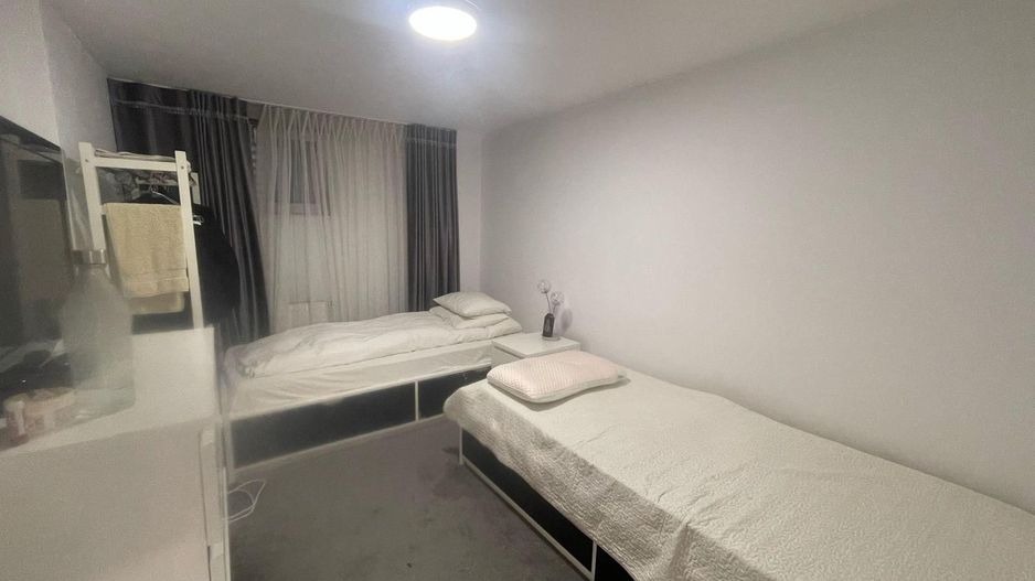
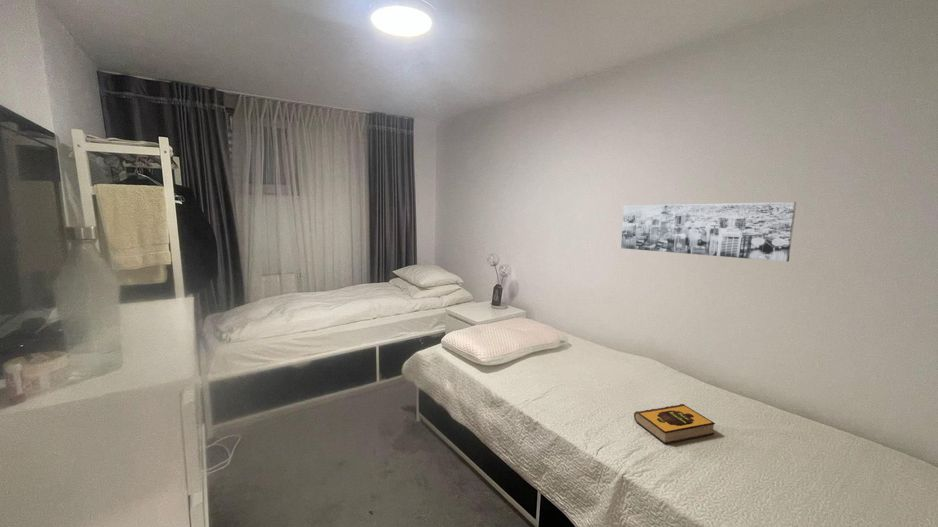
+ wall art [620,201,797,263]
+ hardback book [633,403,716,445]
